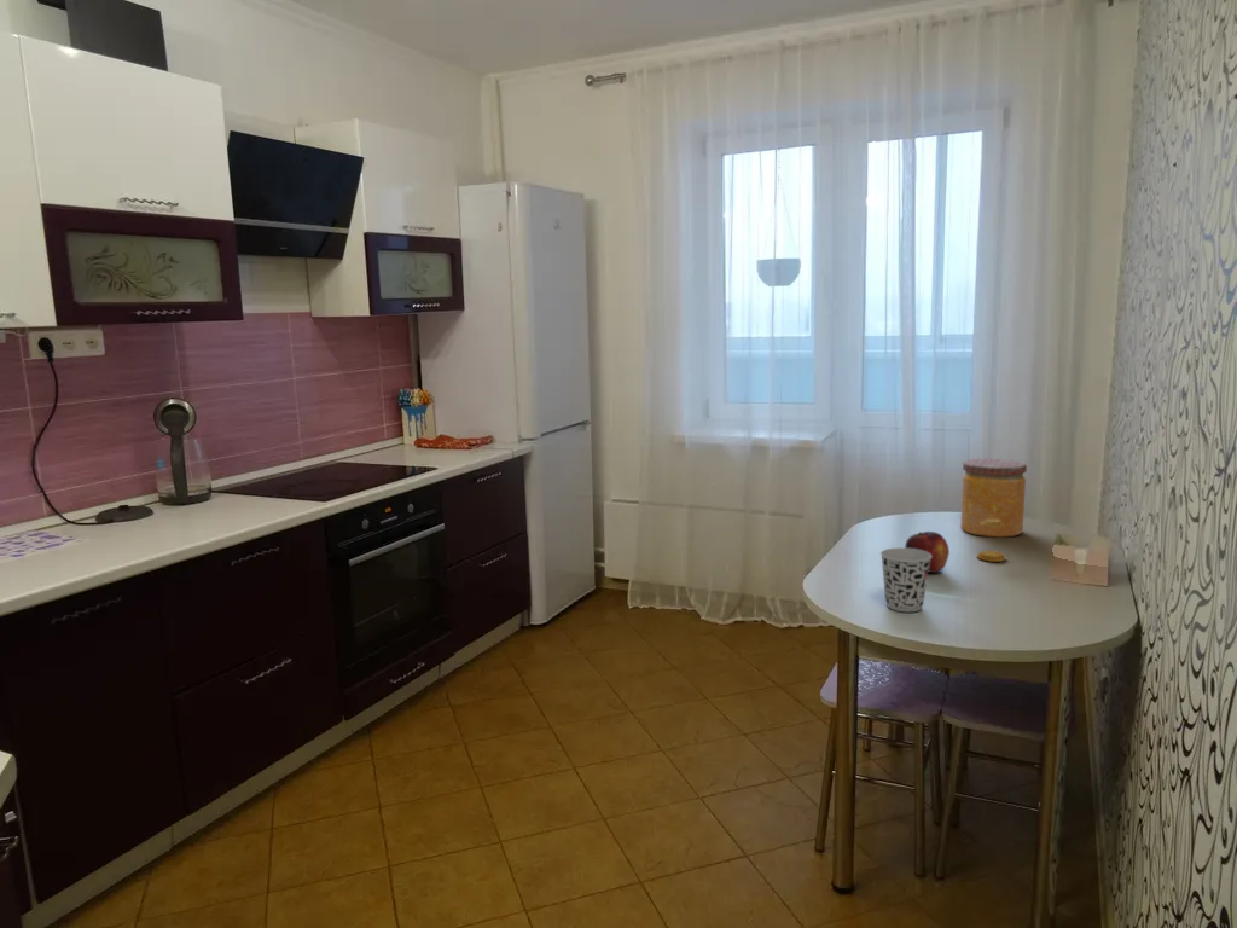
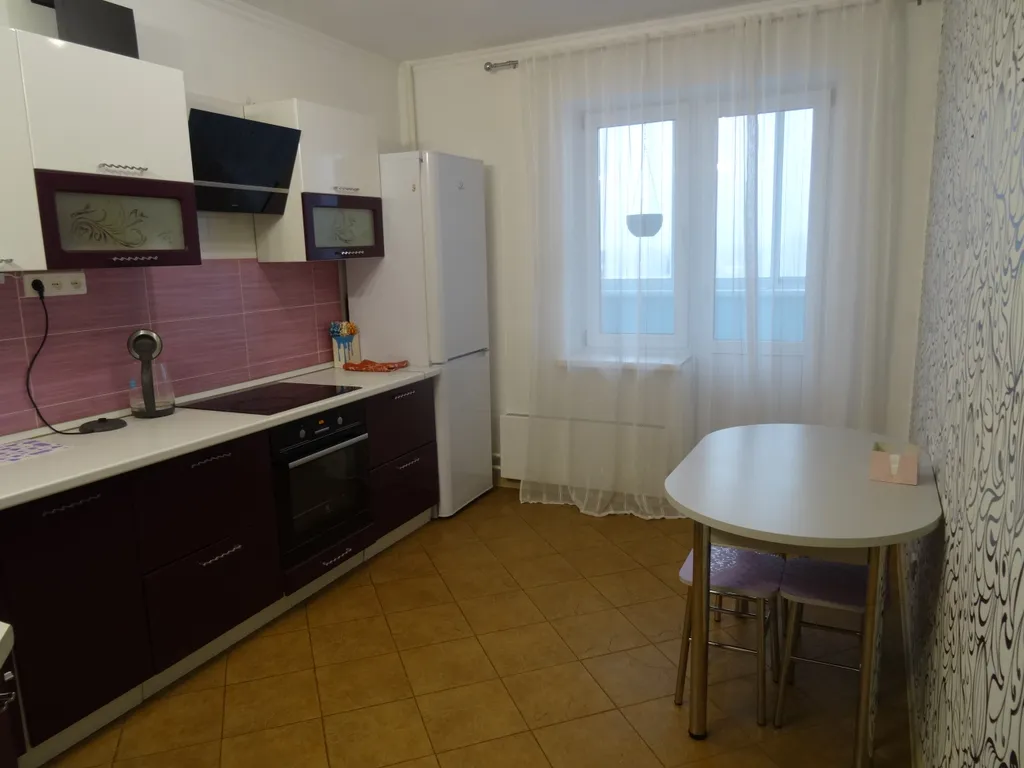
- jar [959,457,1028,539]
- fruit [904,530,951,574]
- cup [879,546,931,613]
- salt shaker [975,518,1007,563]
